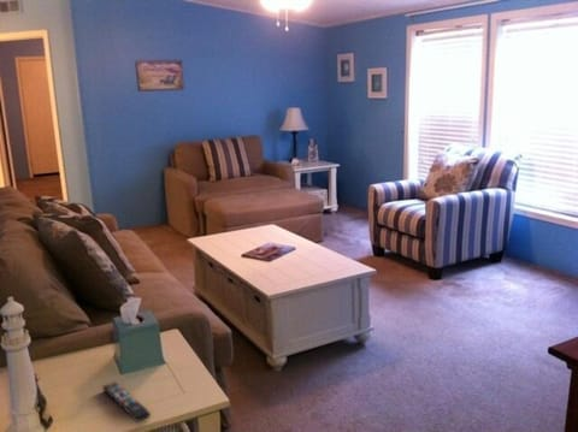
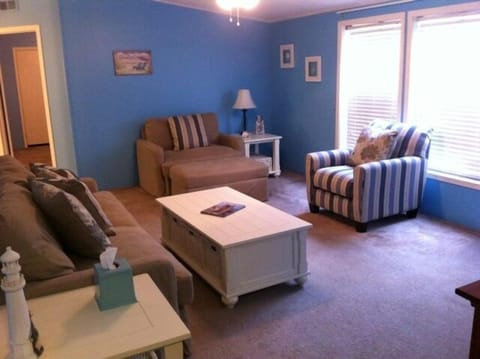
- remote control [101,380,152,424]
